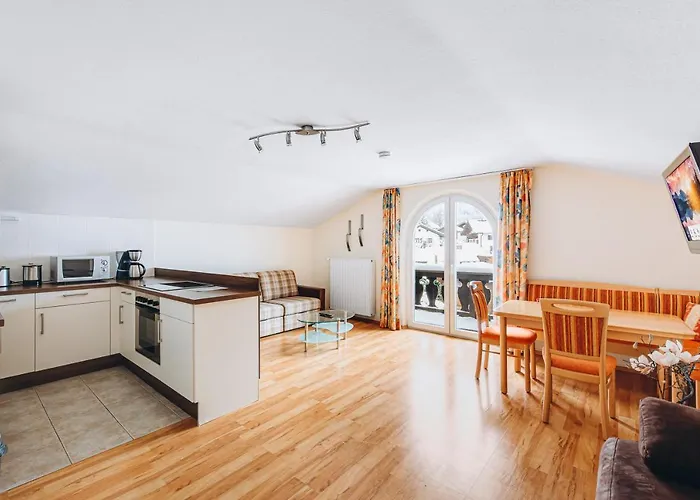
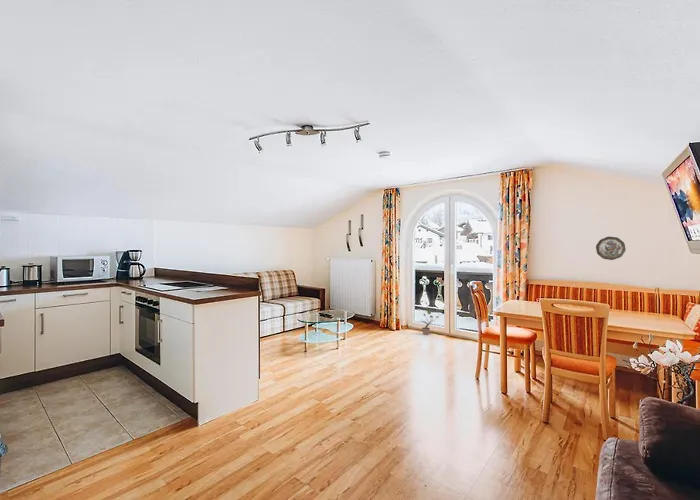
+ decorative plate [595,236,626,261]
+ potted plant [421,309,440,336]
